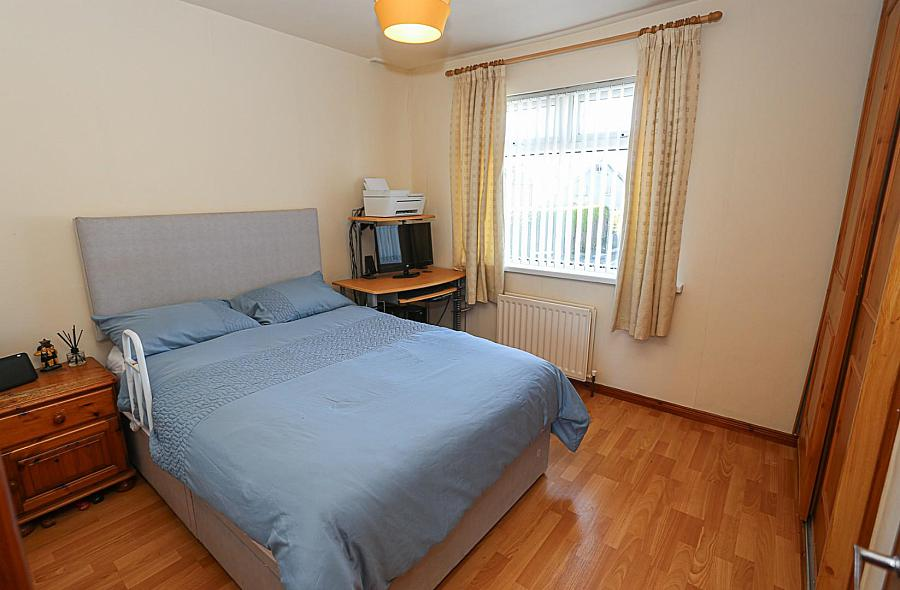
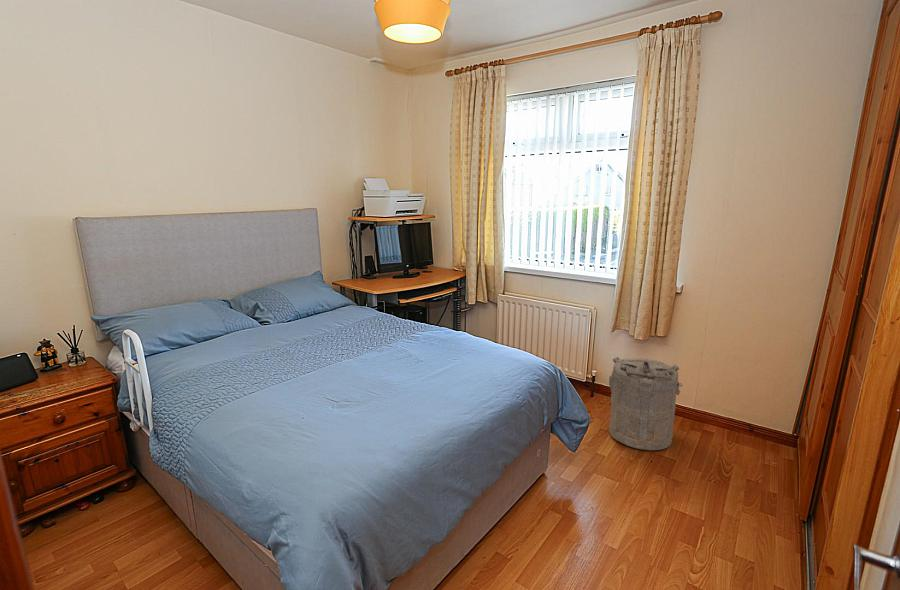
+ laundry hamper [608,356,684,451]
